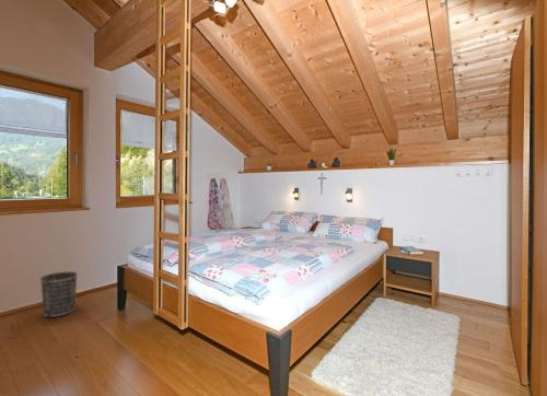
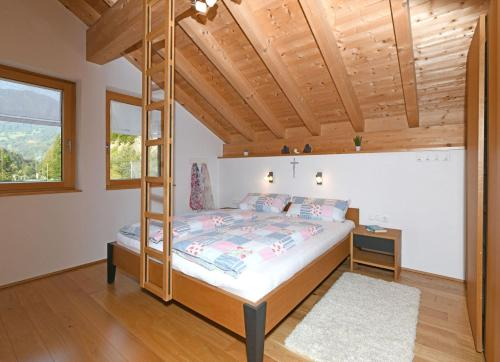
- wastebasket [39,271,78,318]
